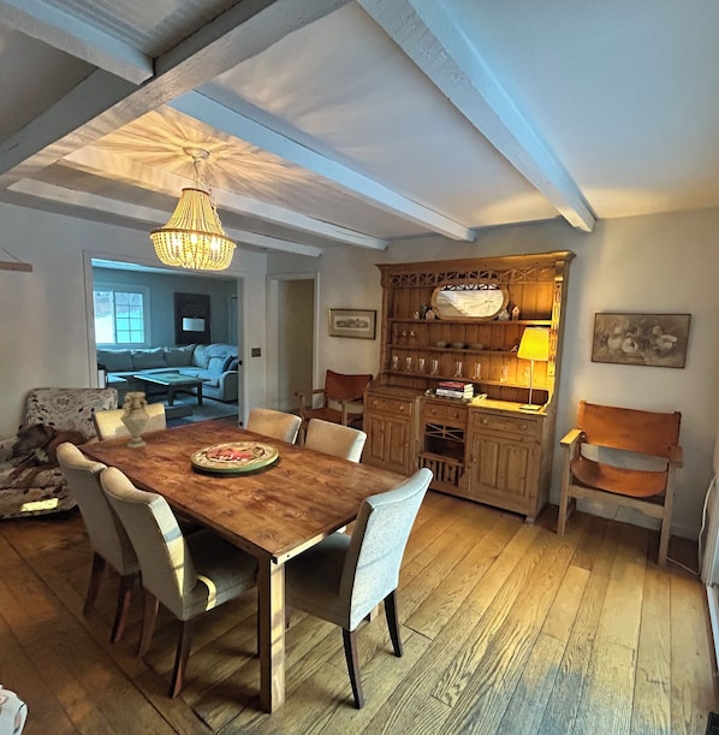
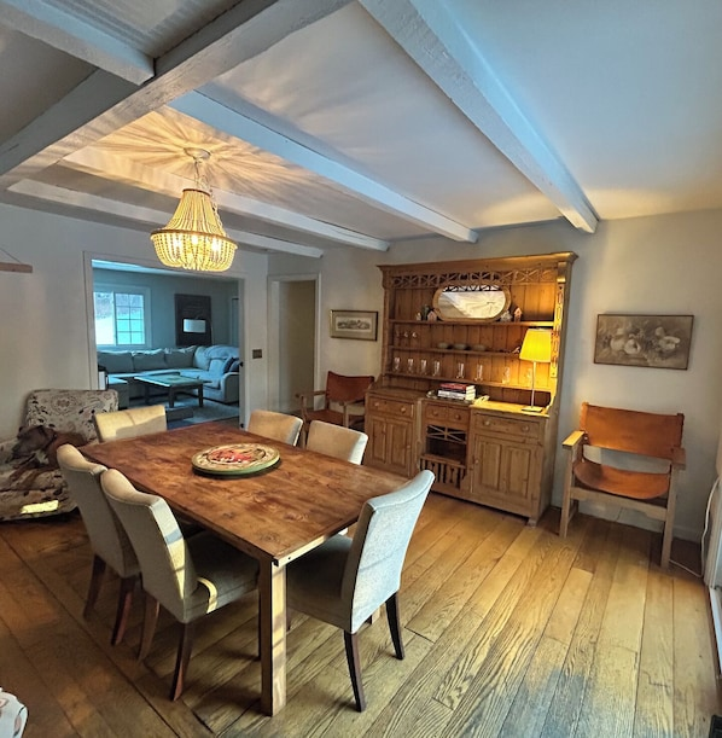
- vase [119,391,151,449]
